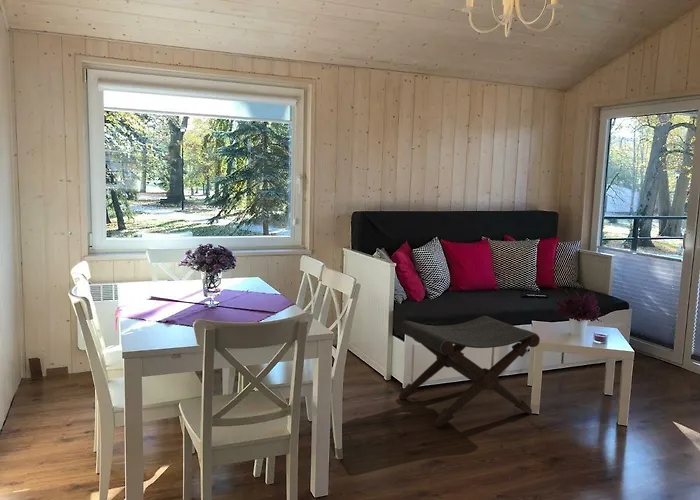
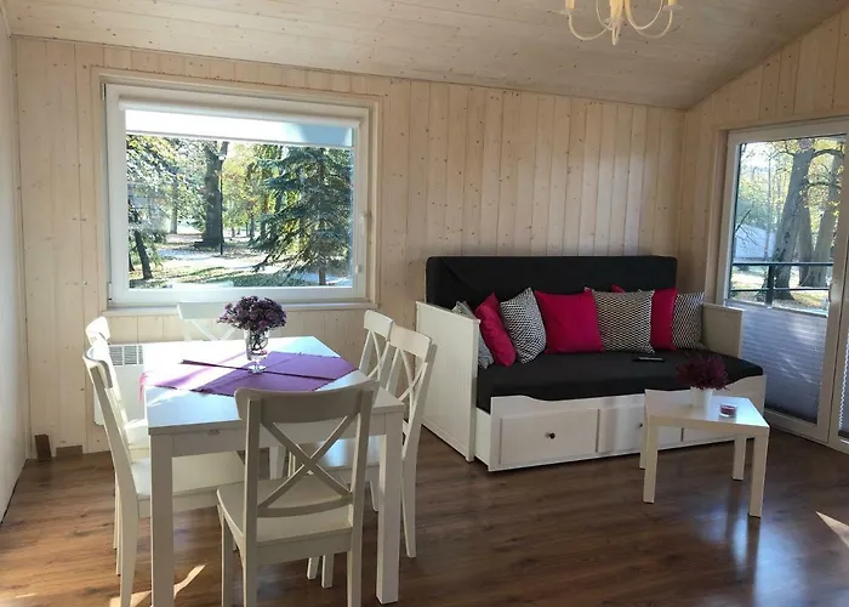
- footstool [398,315,541,427]
